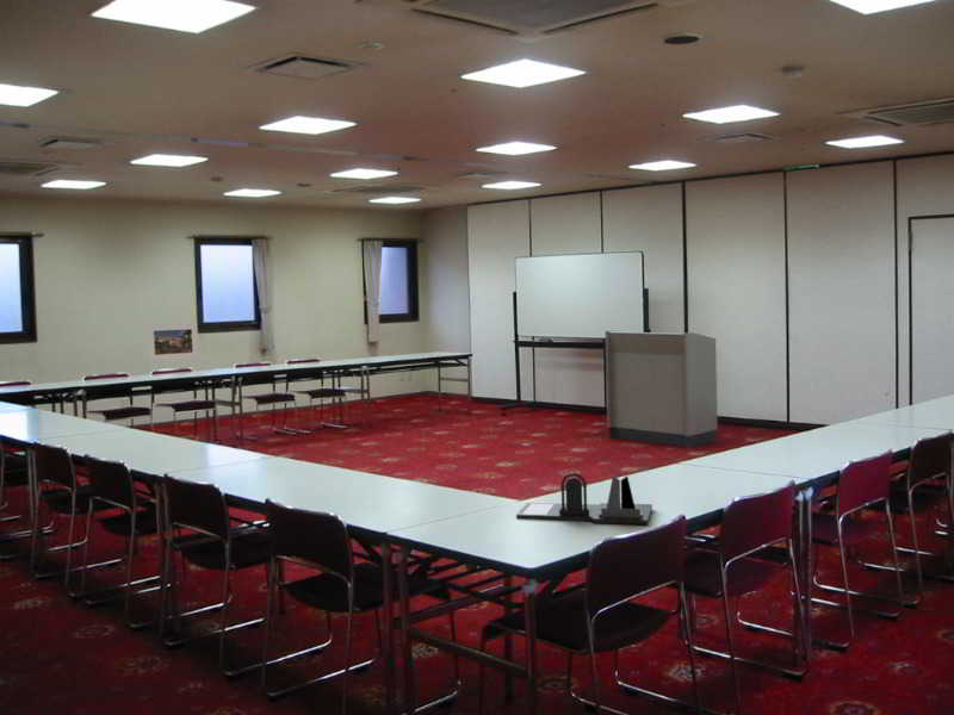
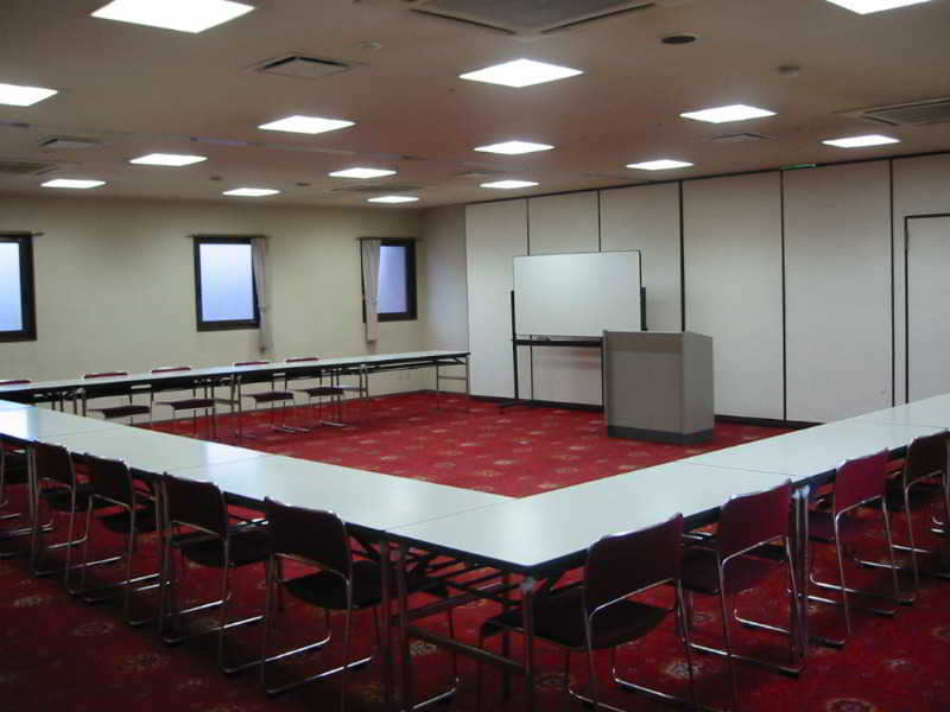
- desk organizer [515,472,653,526]
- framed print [147,322,199,362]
